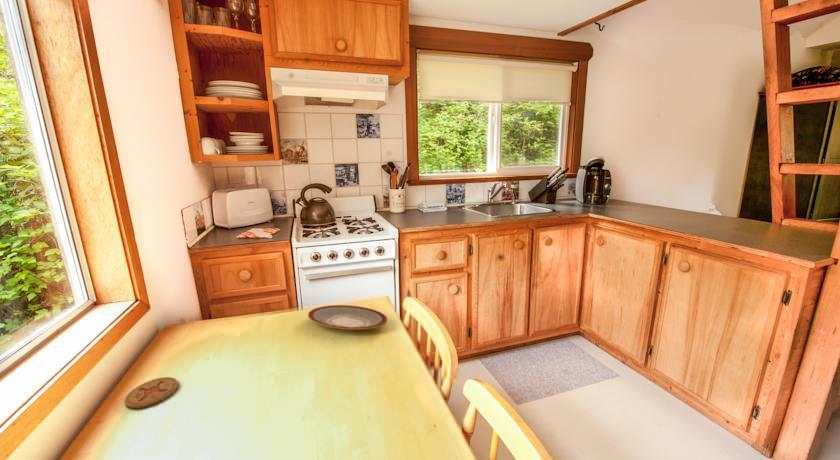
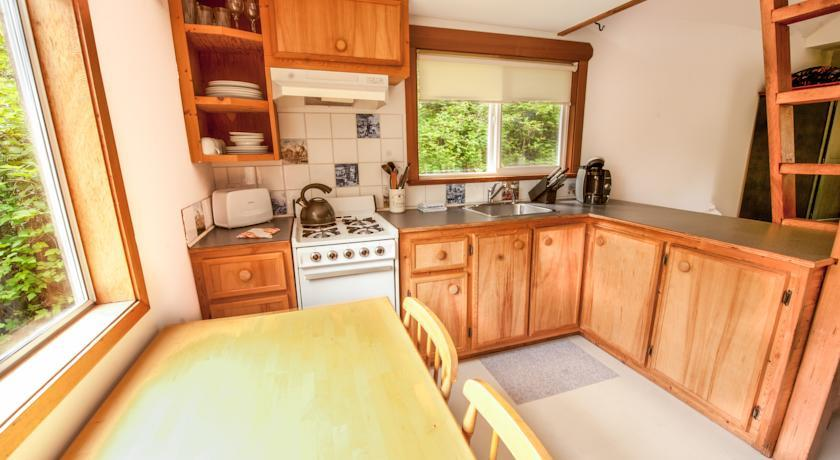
- plate [307,304,388,331]
- coaster [124,376,179,409]
